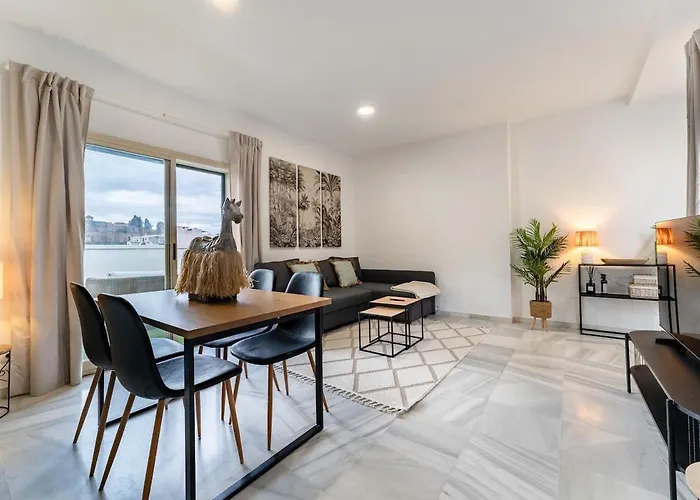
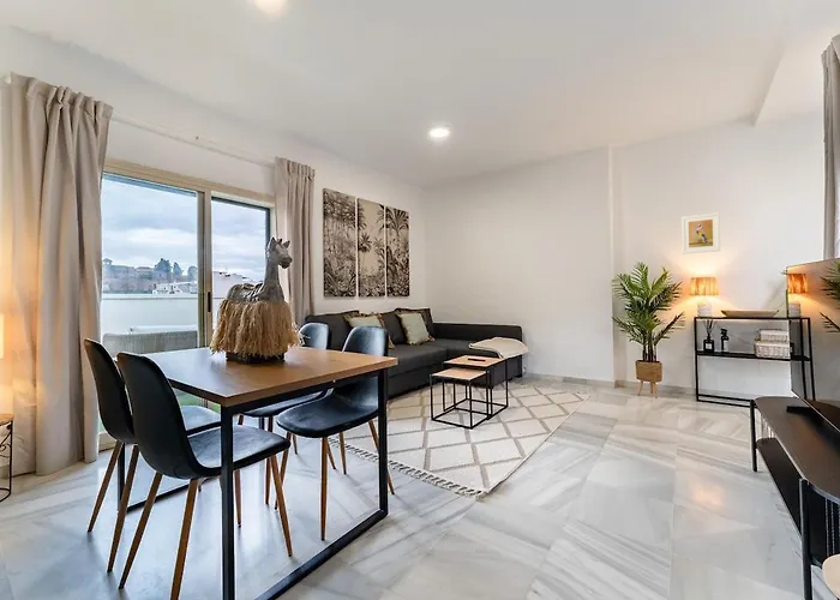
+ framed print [680,211,721,254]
